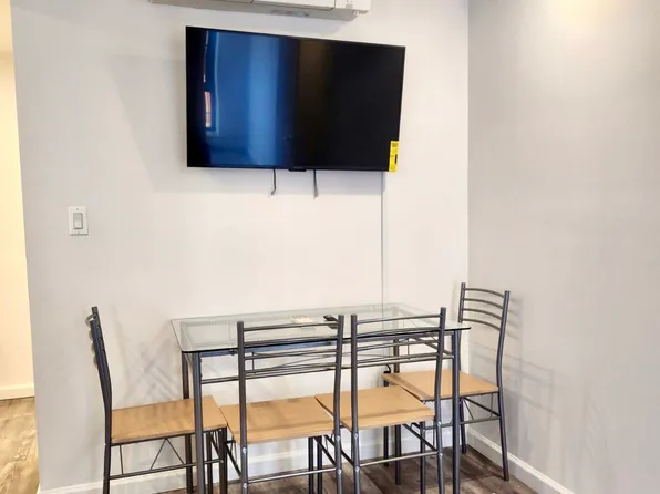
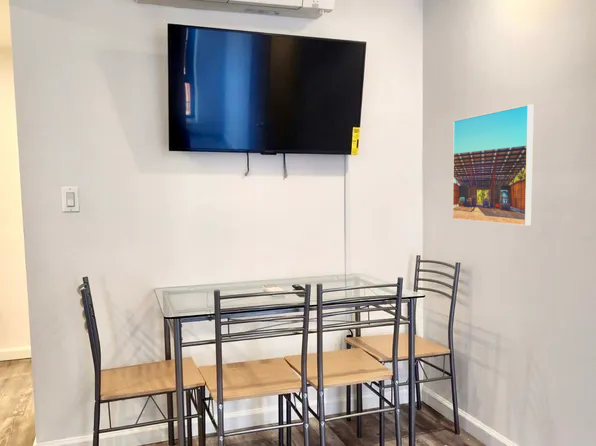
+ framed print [451,103,535,227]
